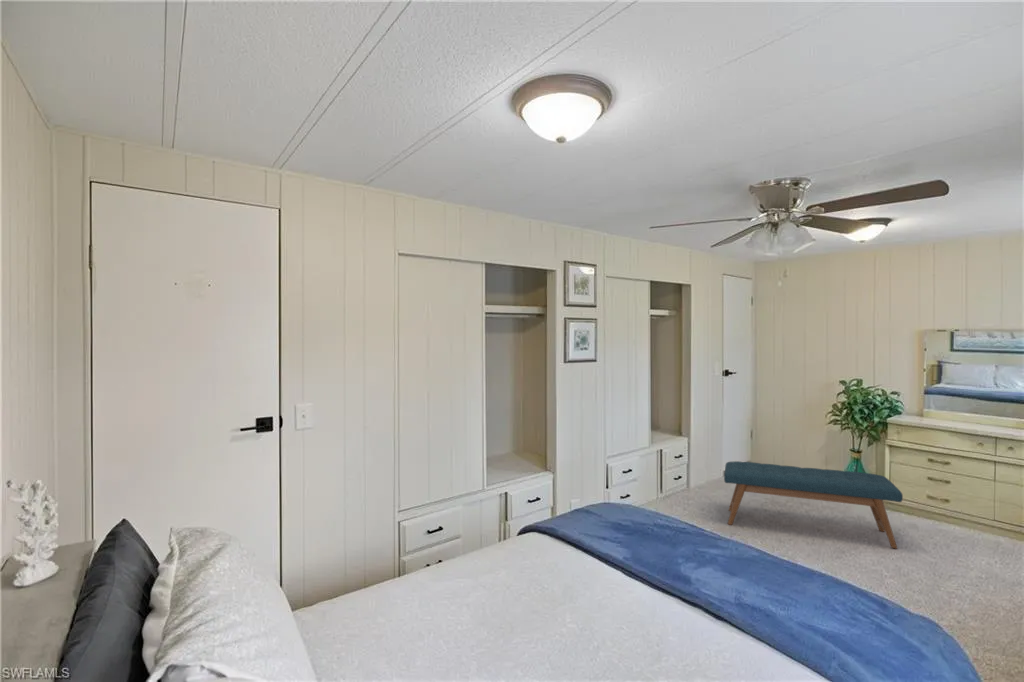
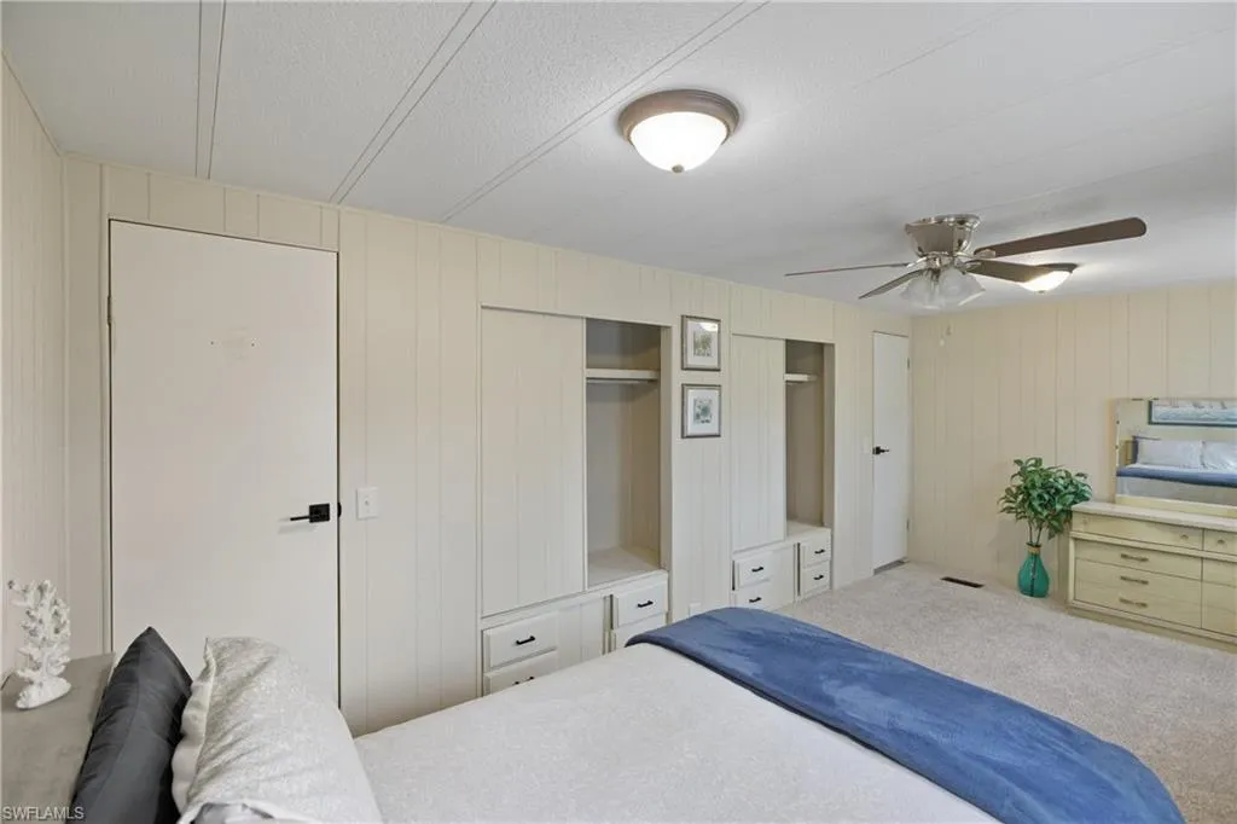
- bench [723,460,904,549]
